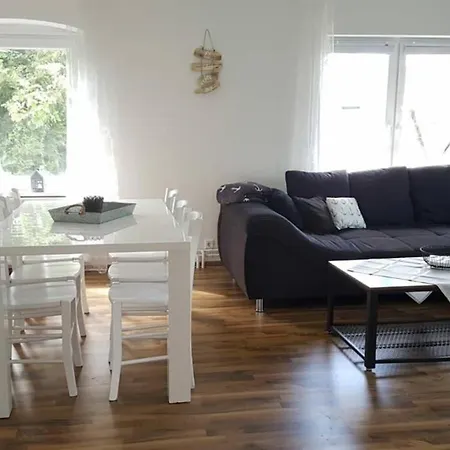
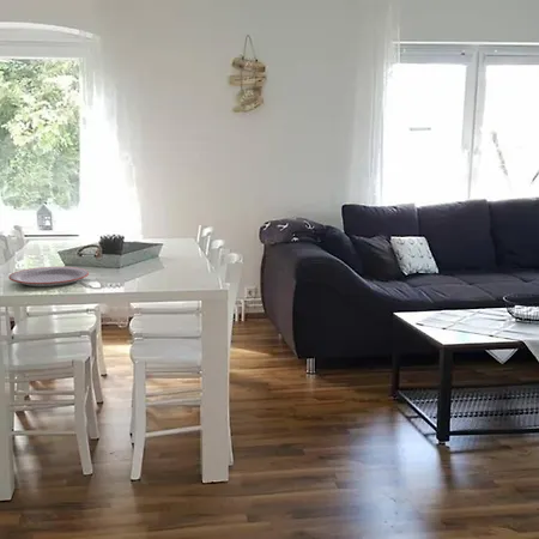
+ plate [7,266,90,287]
